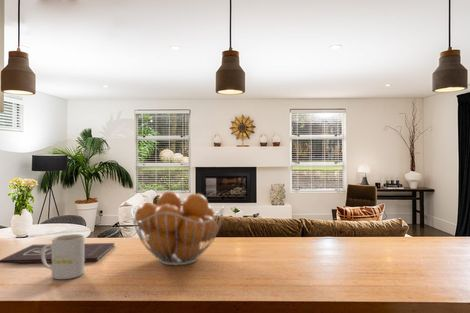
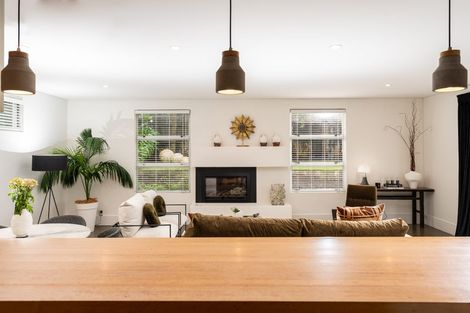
- fruit basket [130,190,225,266]
- book [0,242,116,264]
- mug [41,233,85,280]
